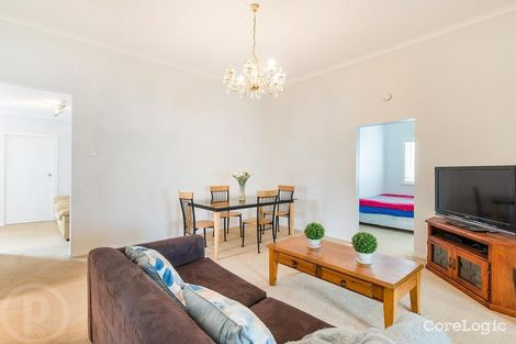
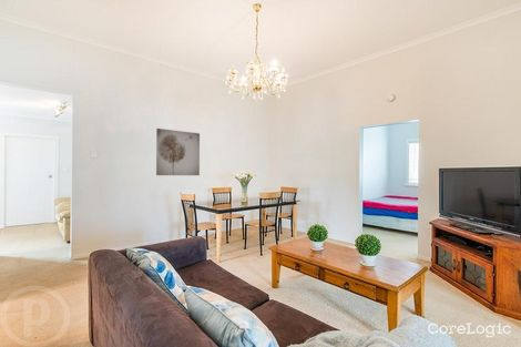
+ wall art [155,127,201,176]
